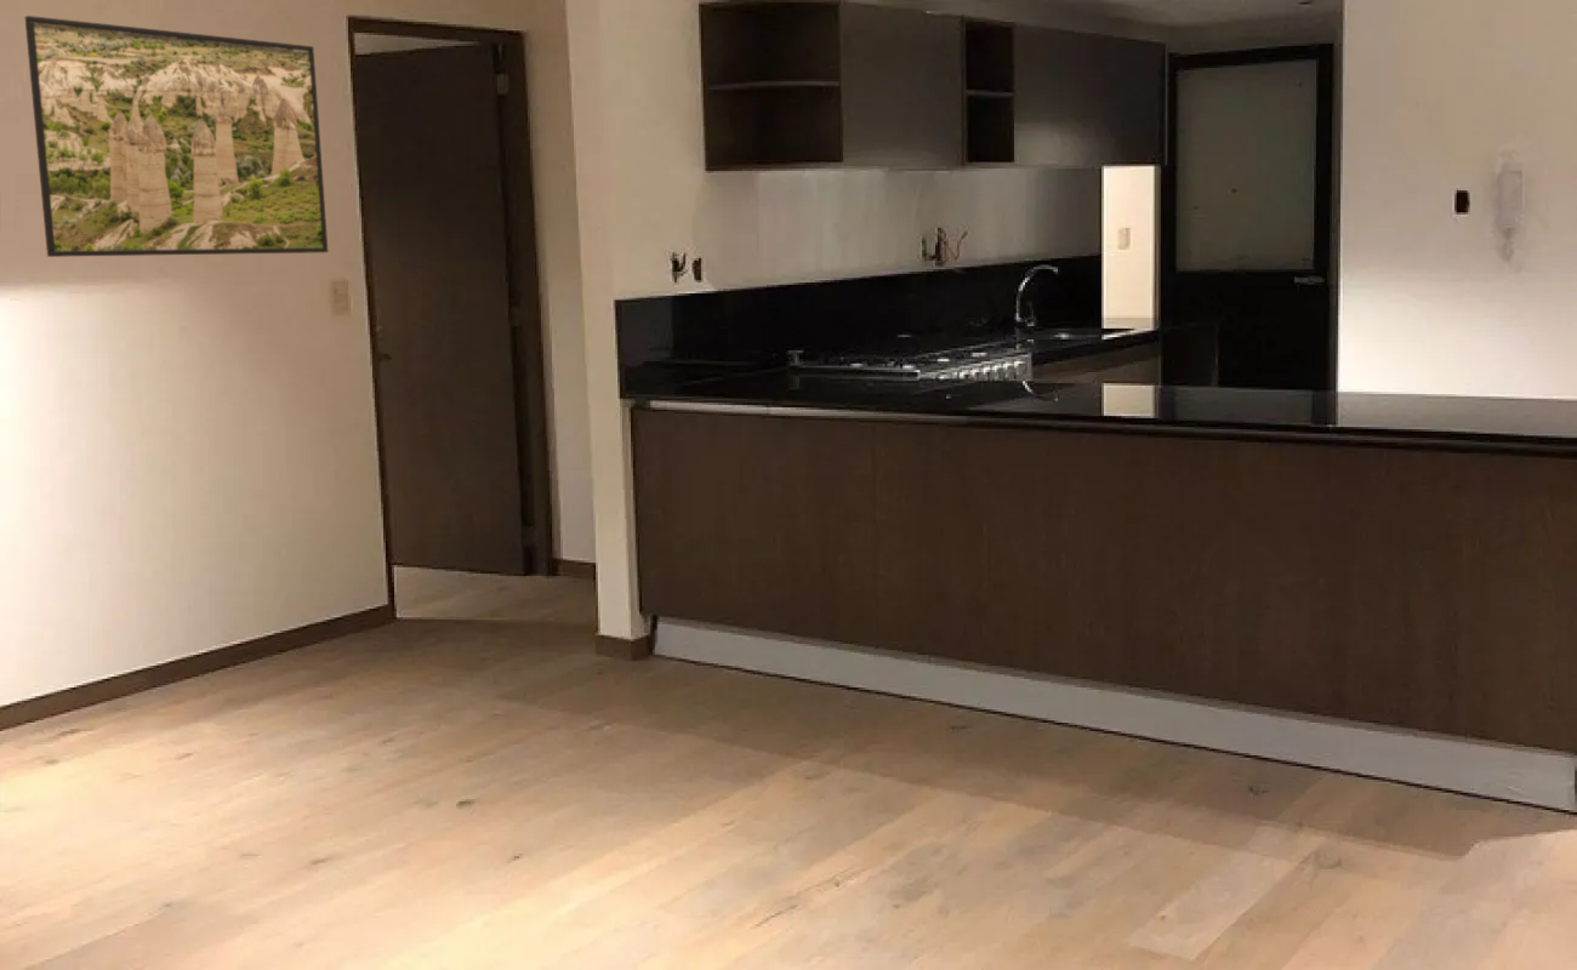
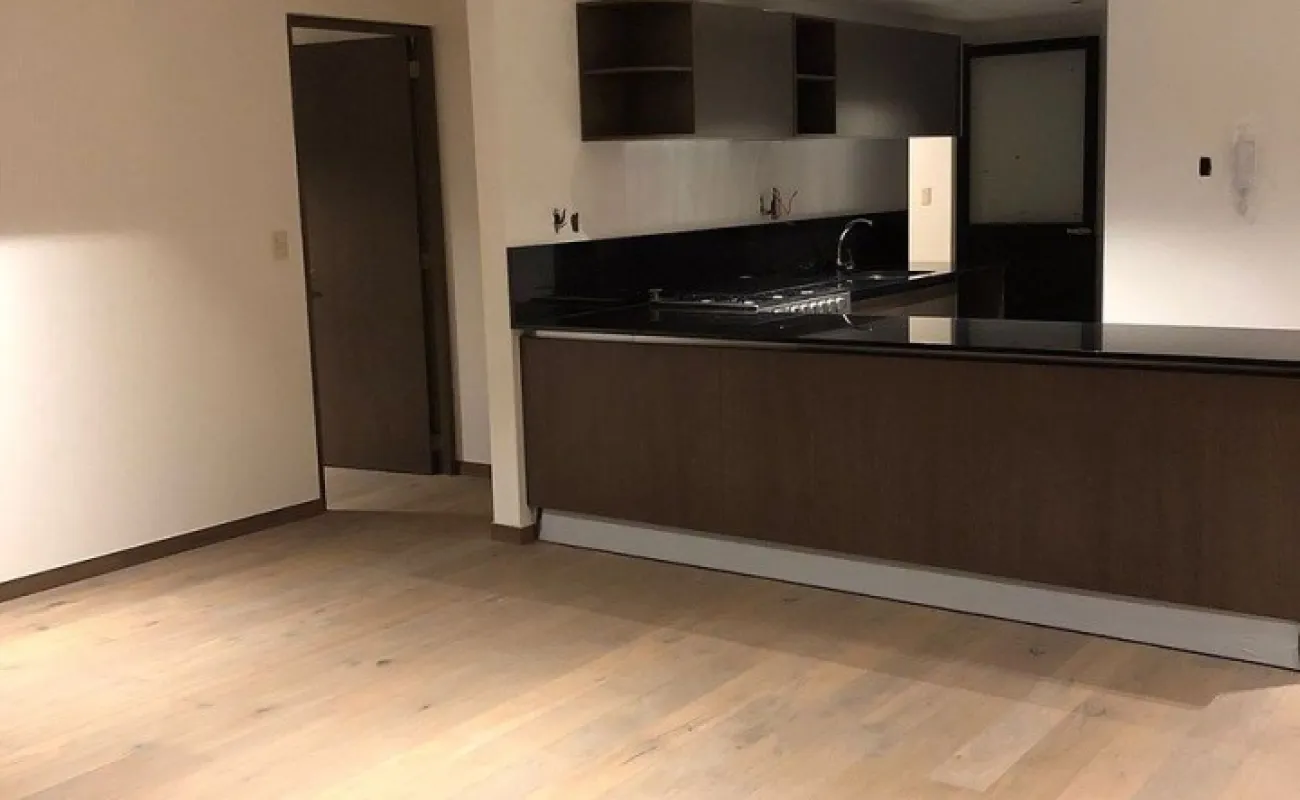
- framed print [24,15,329,258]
